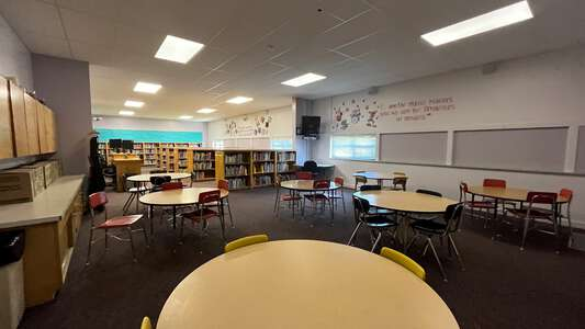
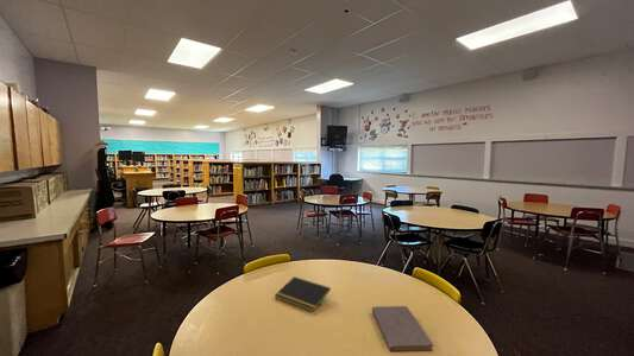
+ notepad [274,275,332,313]
+ book [371,305,434,354]
